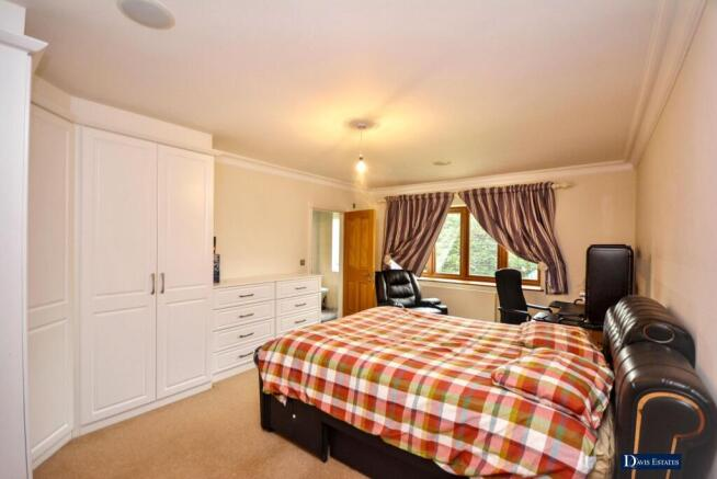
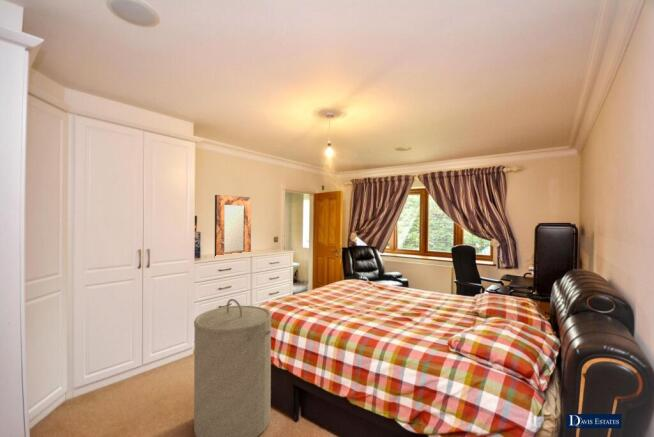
+ home mirror [214,194,252,257]
+ laundry hamper [193,298,273,437]
